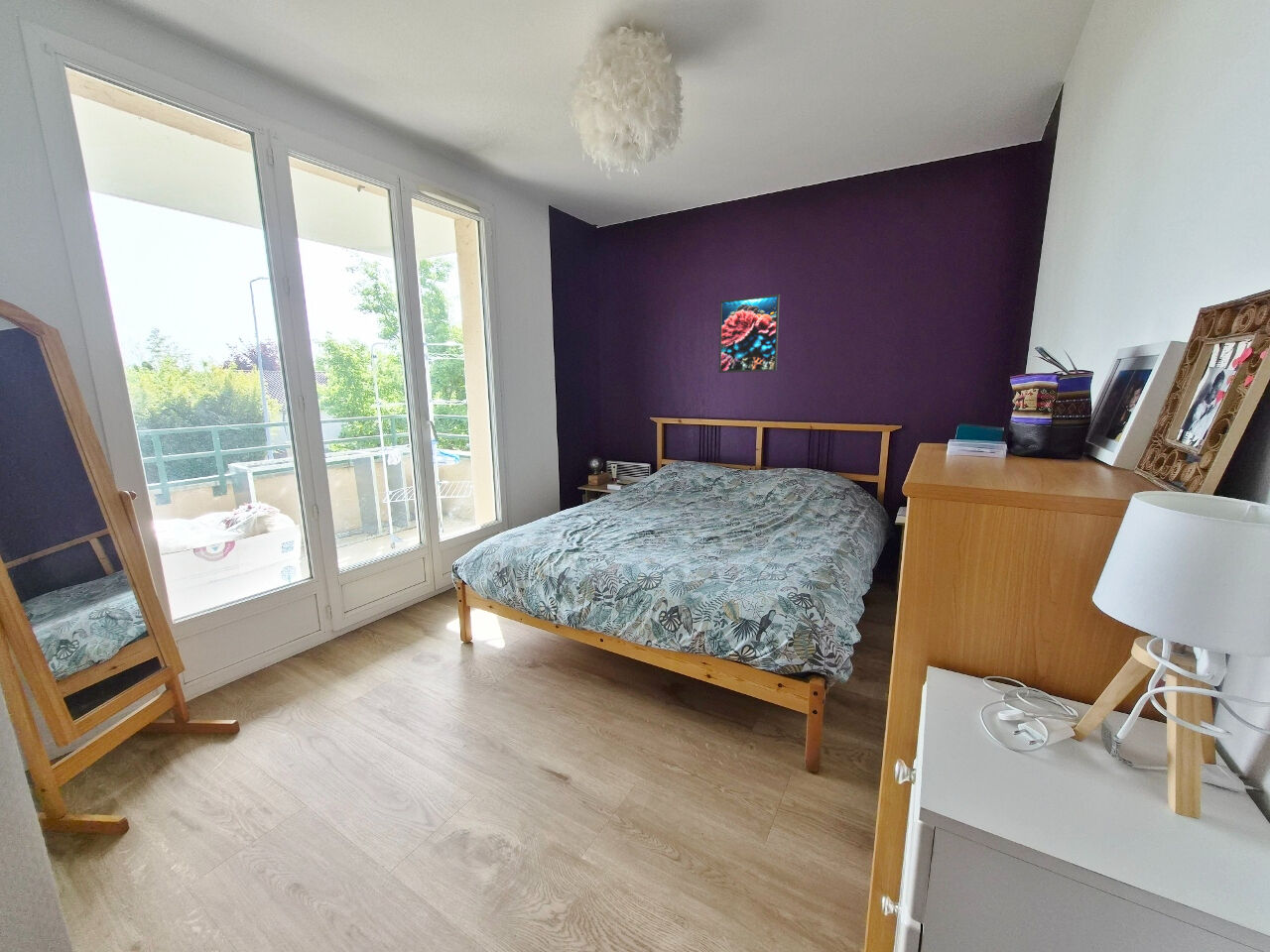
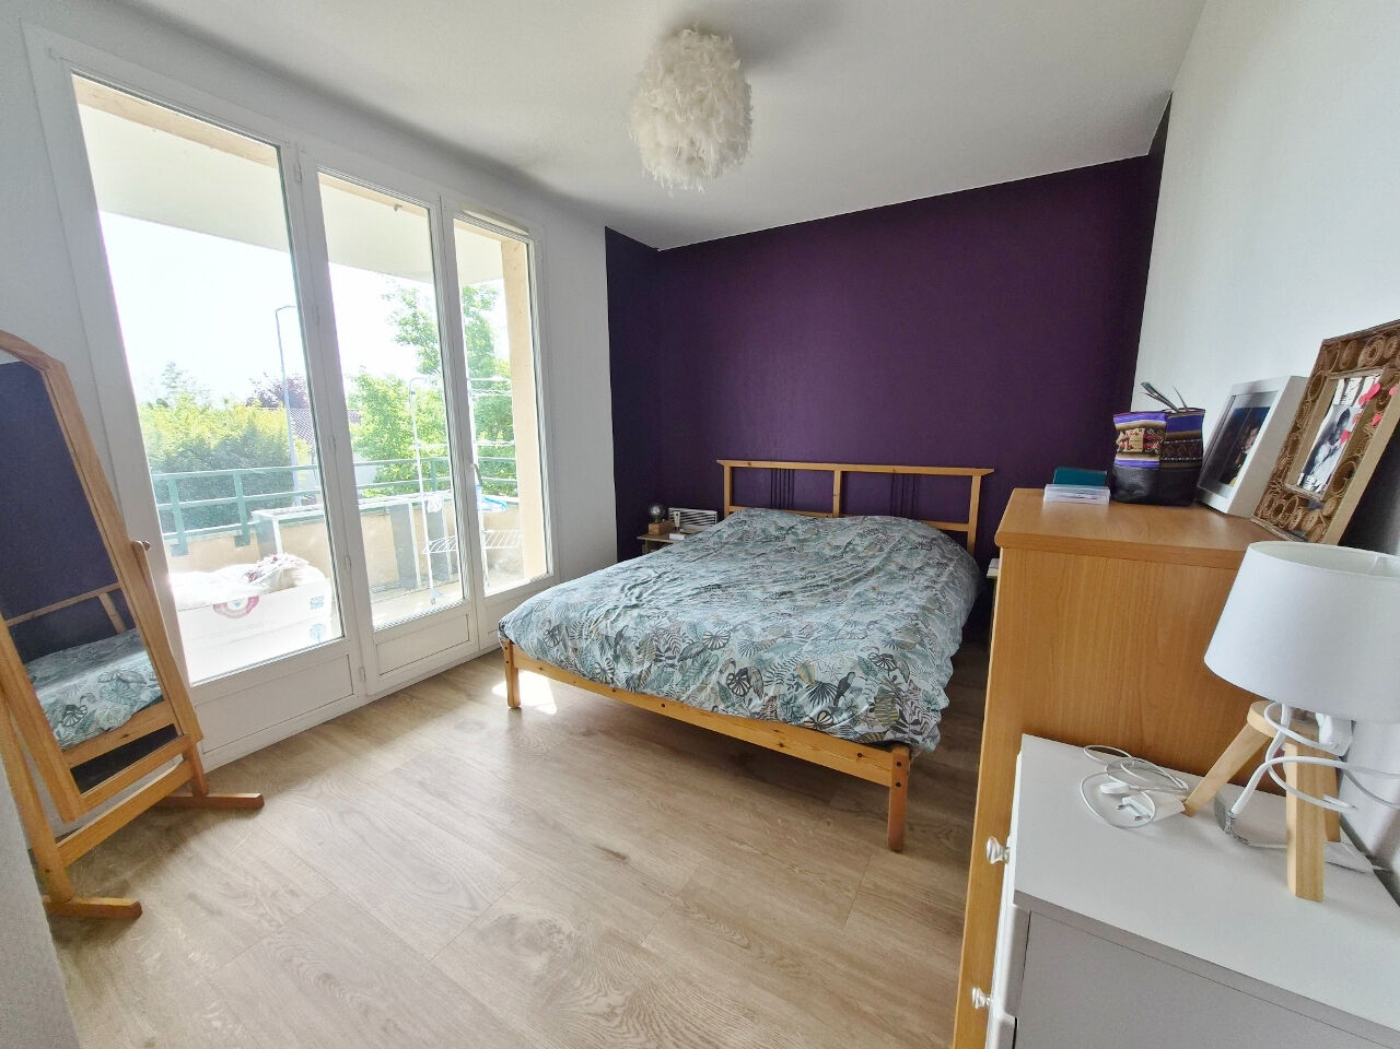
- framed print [718,294,781,374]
